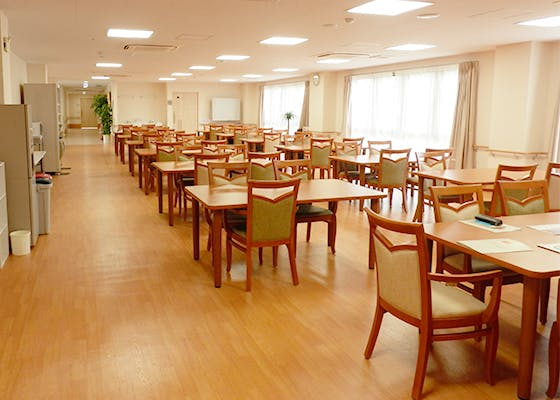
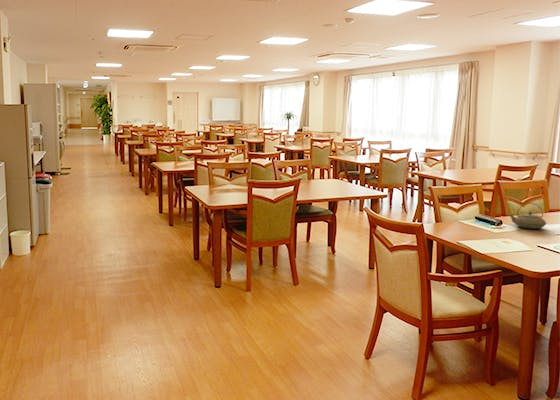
+ teapot [508,202,547,230]
